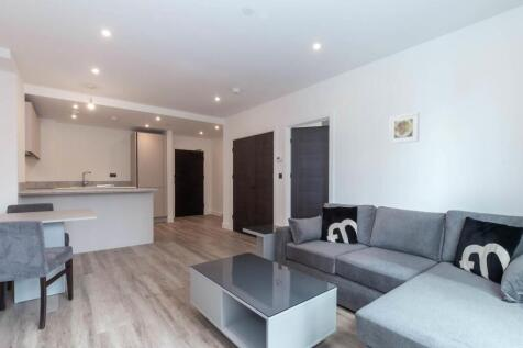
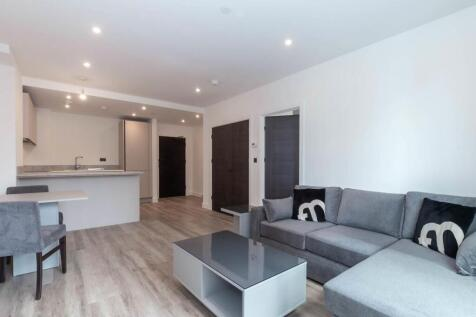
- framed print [388,111,420,145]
